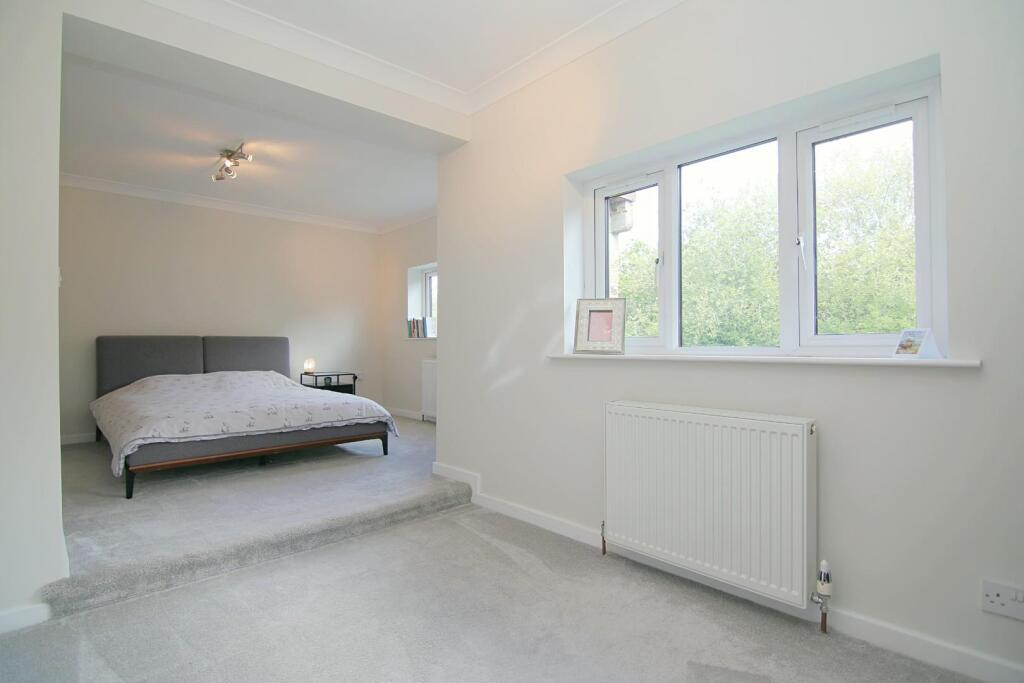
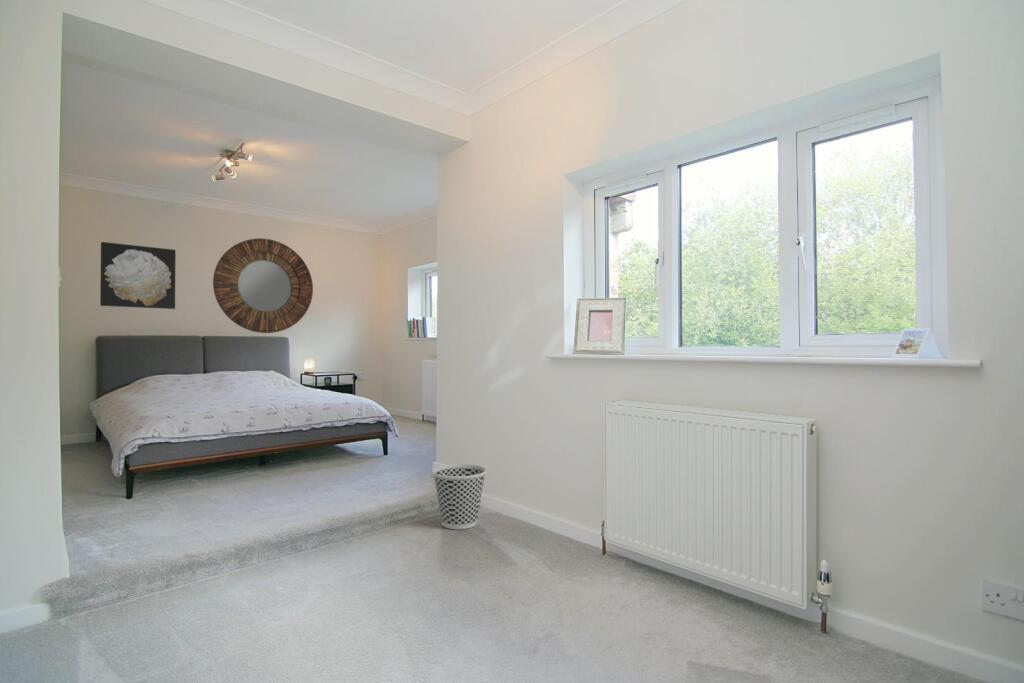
+ home mirror [212,237,314,334]
+ wastebasket [432,463,488,530]
+ wall art [99,241,177,310]
